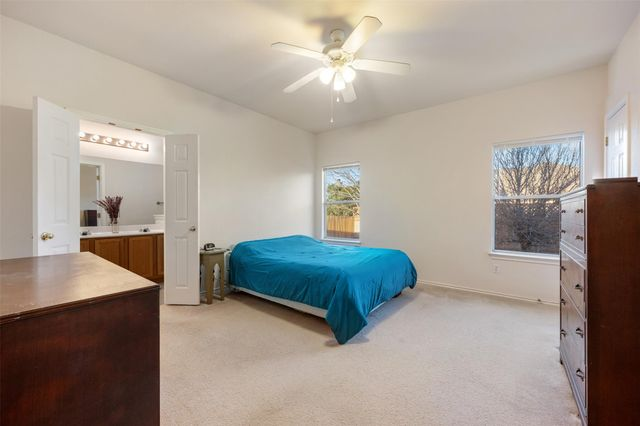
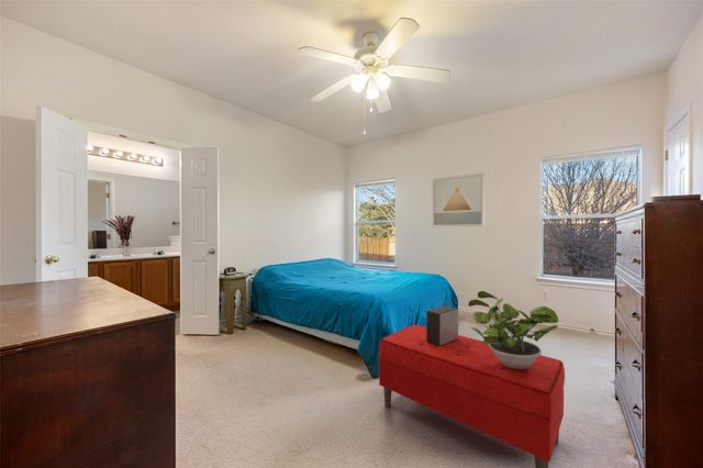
+ potted plant [467,290,559,369]
+ bench [378,323,566,468]
+ decorative box [425,304,459,346]
+ wall art [431,171,486,227]
